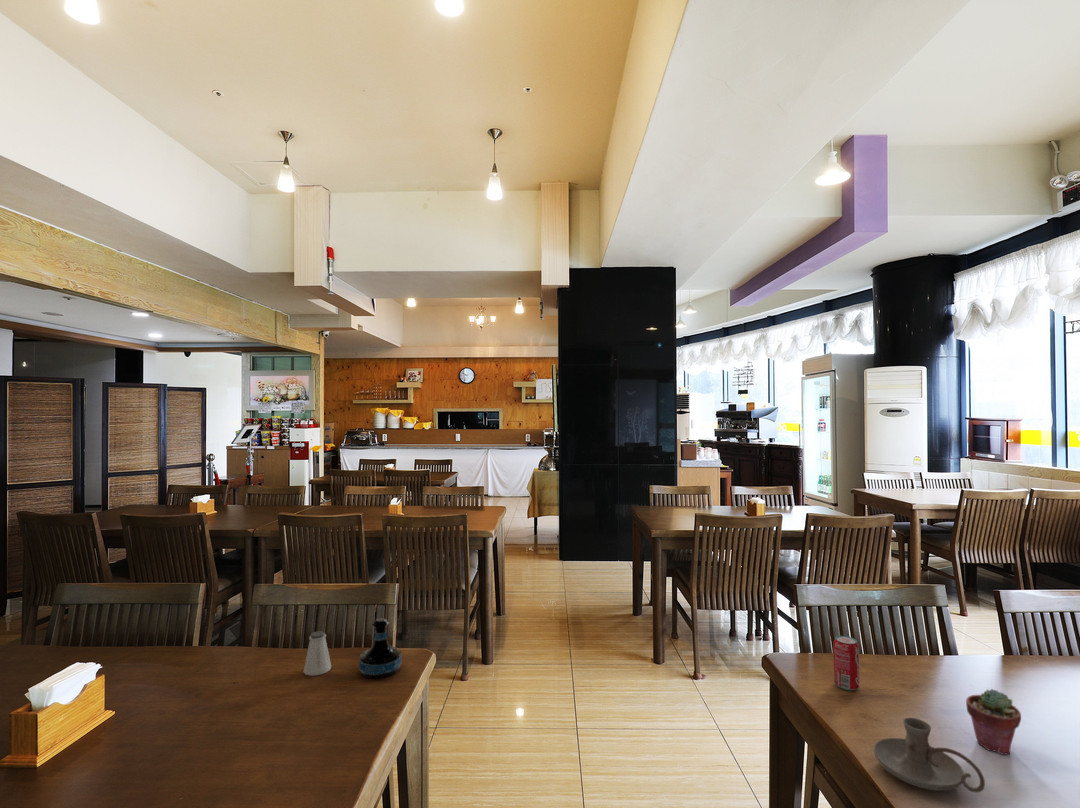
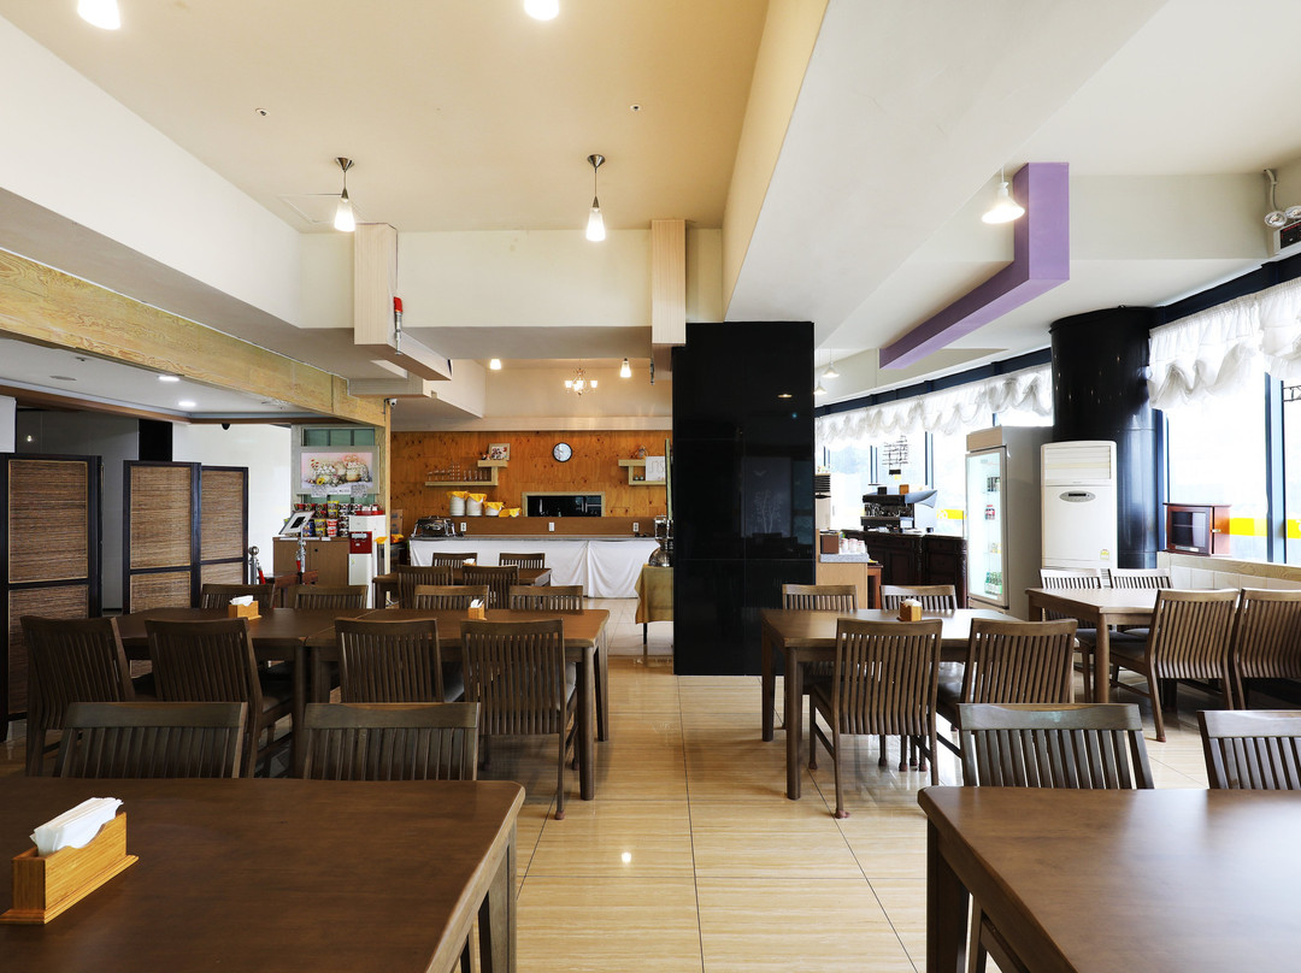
- potted succulent [965,688,1022,756]
- saltshaker [302,630,332,677]
- beverage can [832,635,860,691]
- candle holder [873,717,986,794]
- tequila bottle [358,617,403,679]
